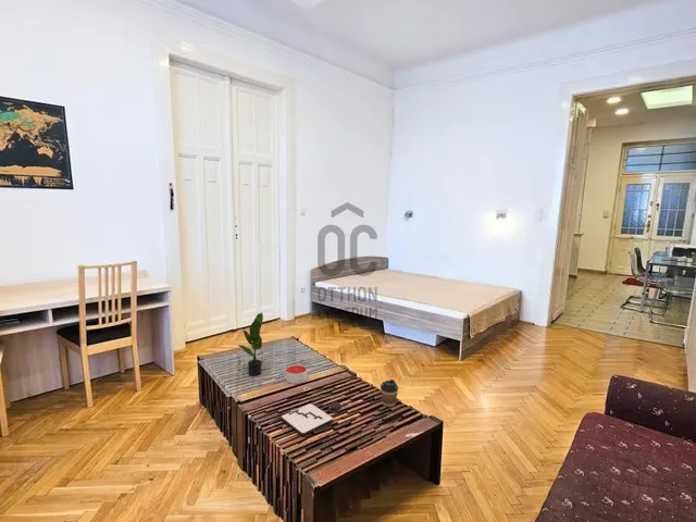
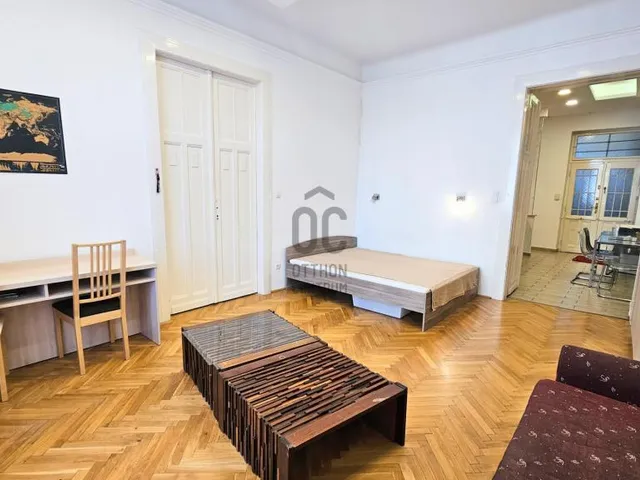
- coffee cup [380,378,399,408]
- potted plant [237,311,268,377]
- board game [268,401,341,436]
- candle [285,363,308,385]
